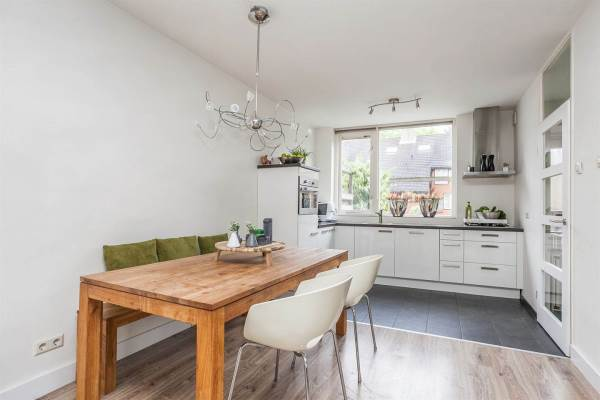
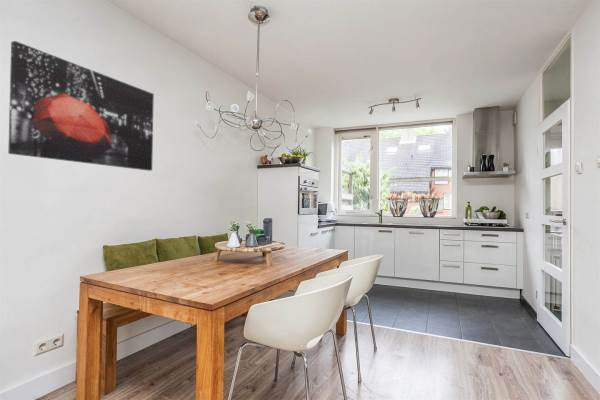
+ wall art [7,40,155,172]
